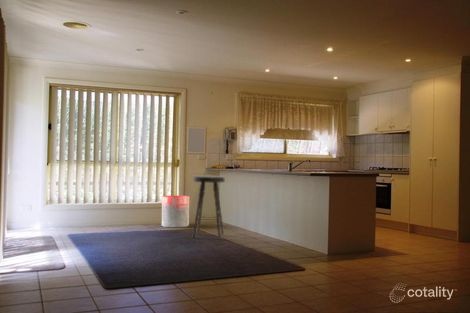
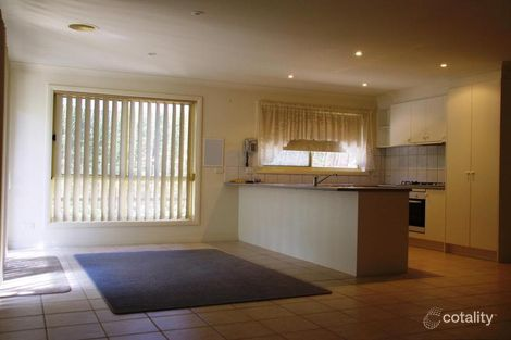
- music stool [192,175,226,240]
- trash can [160,195,190,229]
